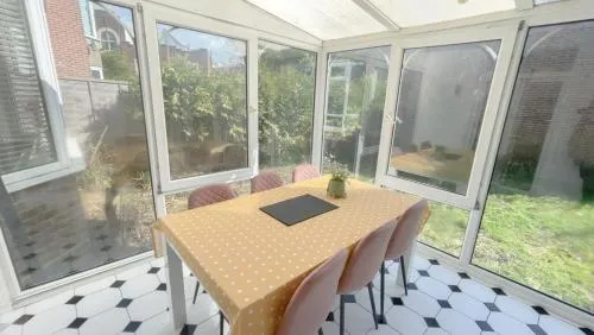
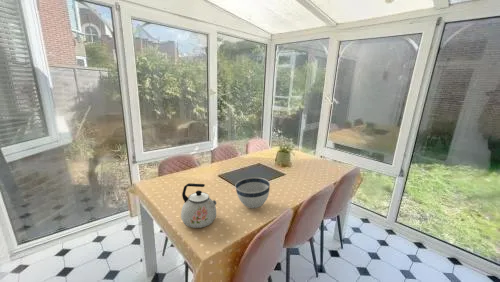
+ kettle [180,182,217,229]
+ bowl [234,176,271,209]
